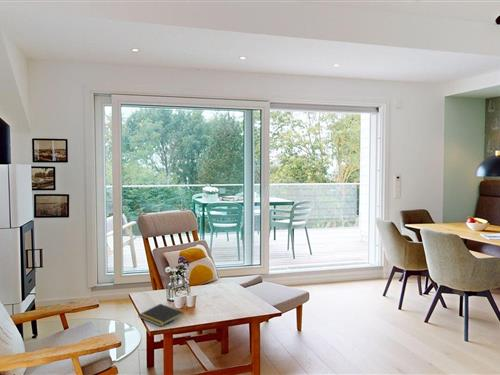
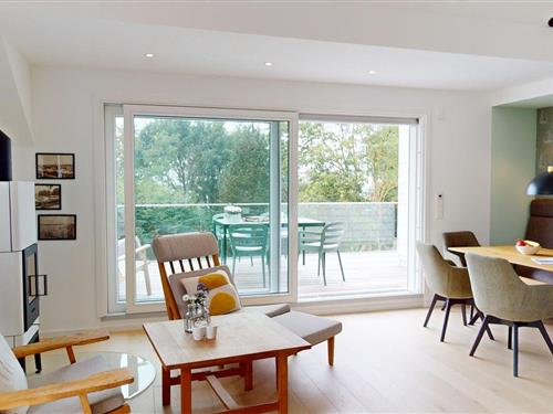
- notepad [138,303,184,327]
